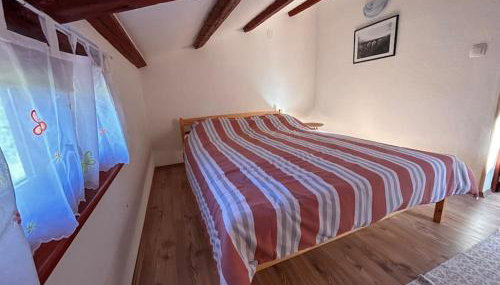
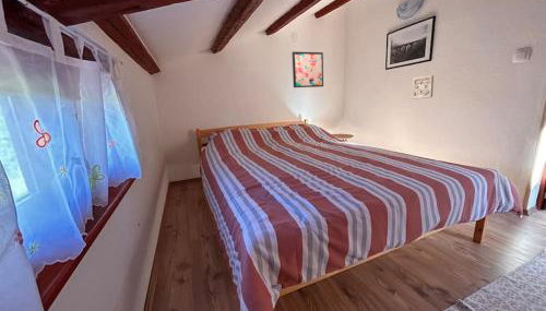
+ wall ornament [411,74,435,99]
+ wall art [292,50,324,88]
